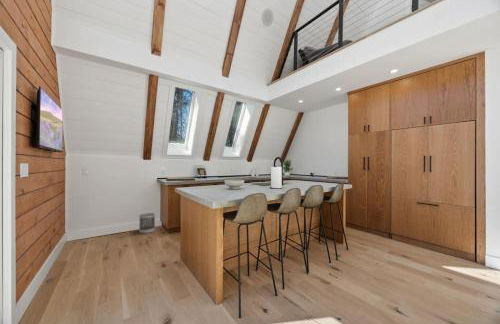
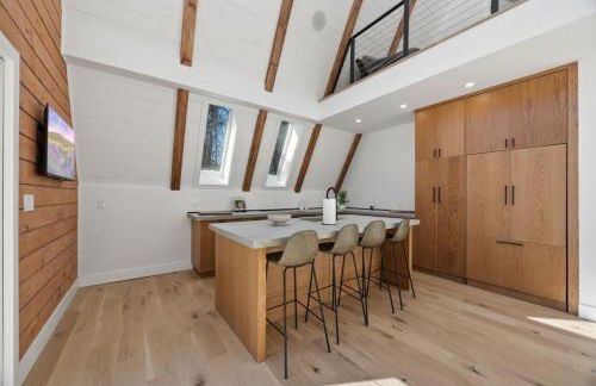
- wastebasket [138,212,156,234]
